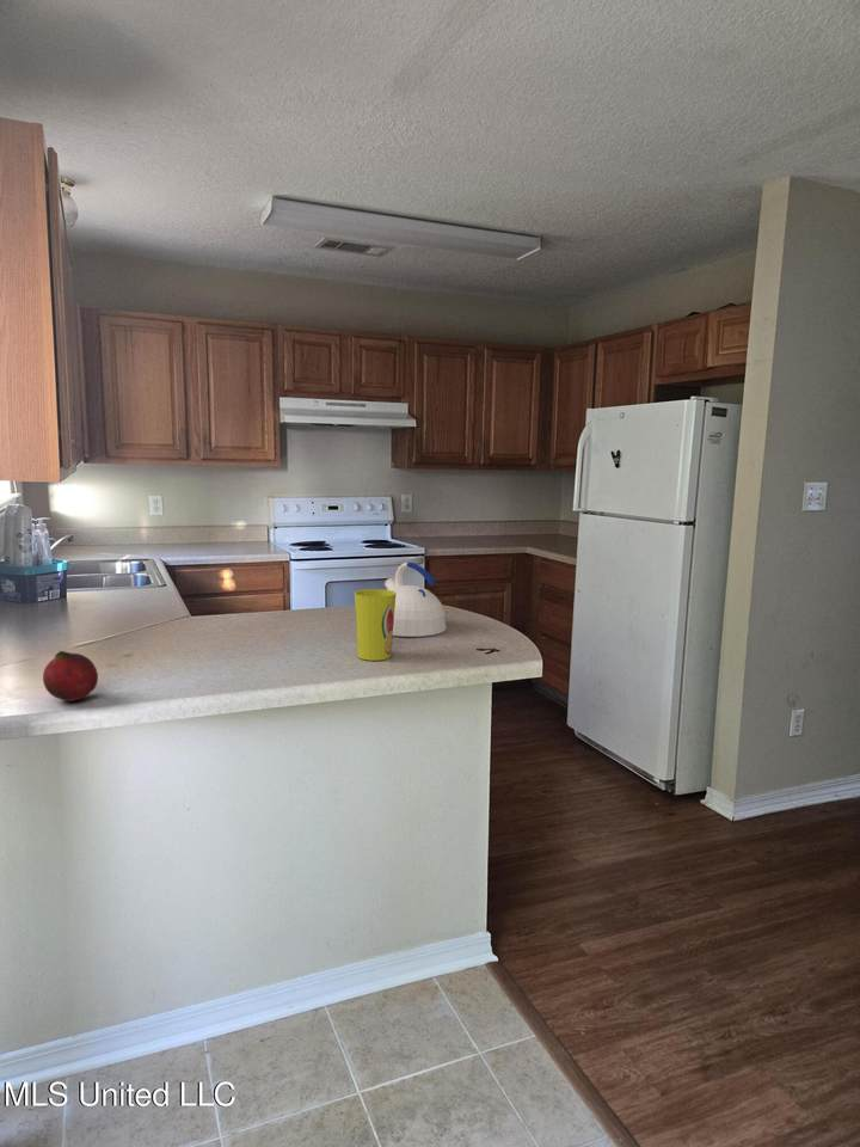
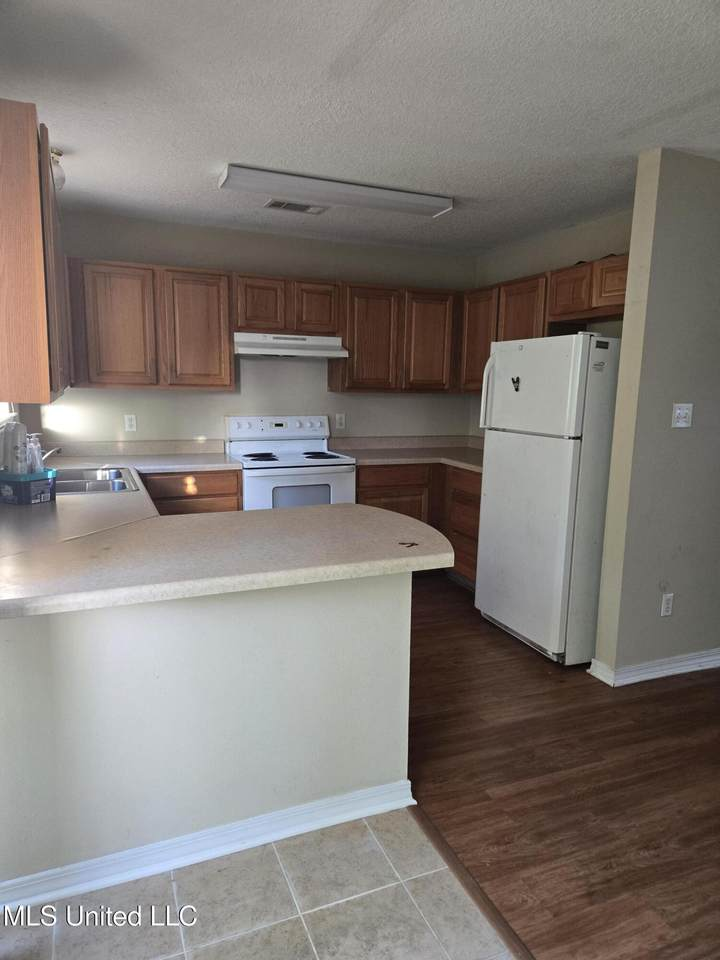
- cup [354,588,397,662]
- fruit [42,650,99,703]
- kettle [383,562,448,638]
